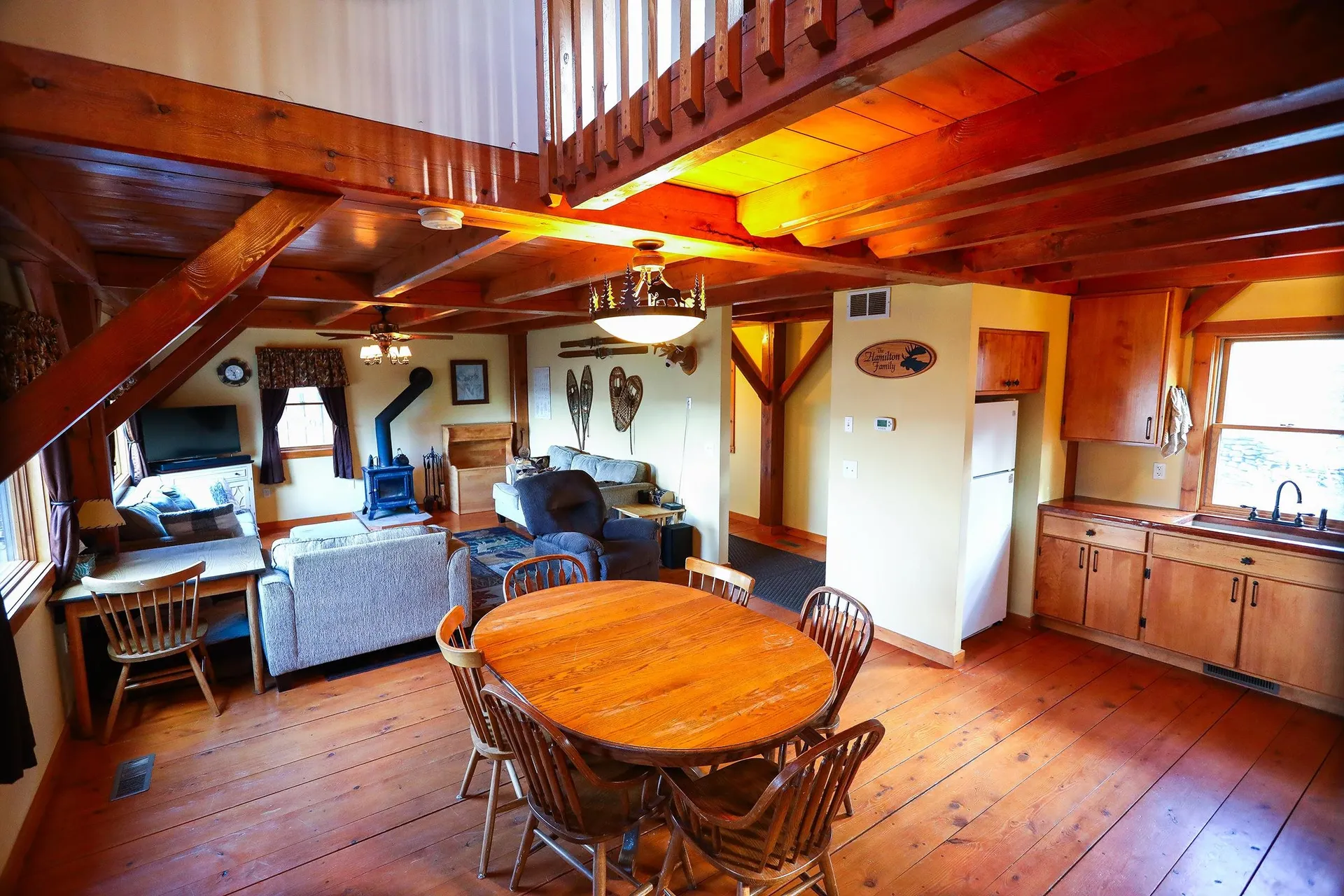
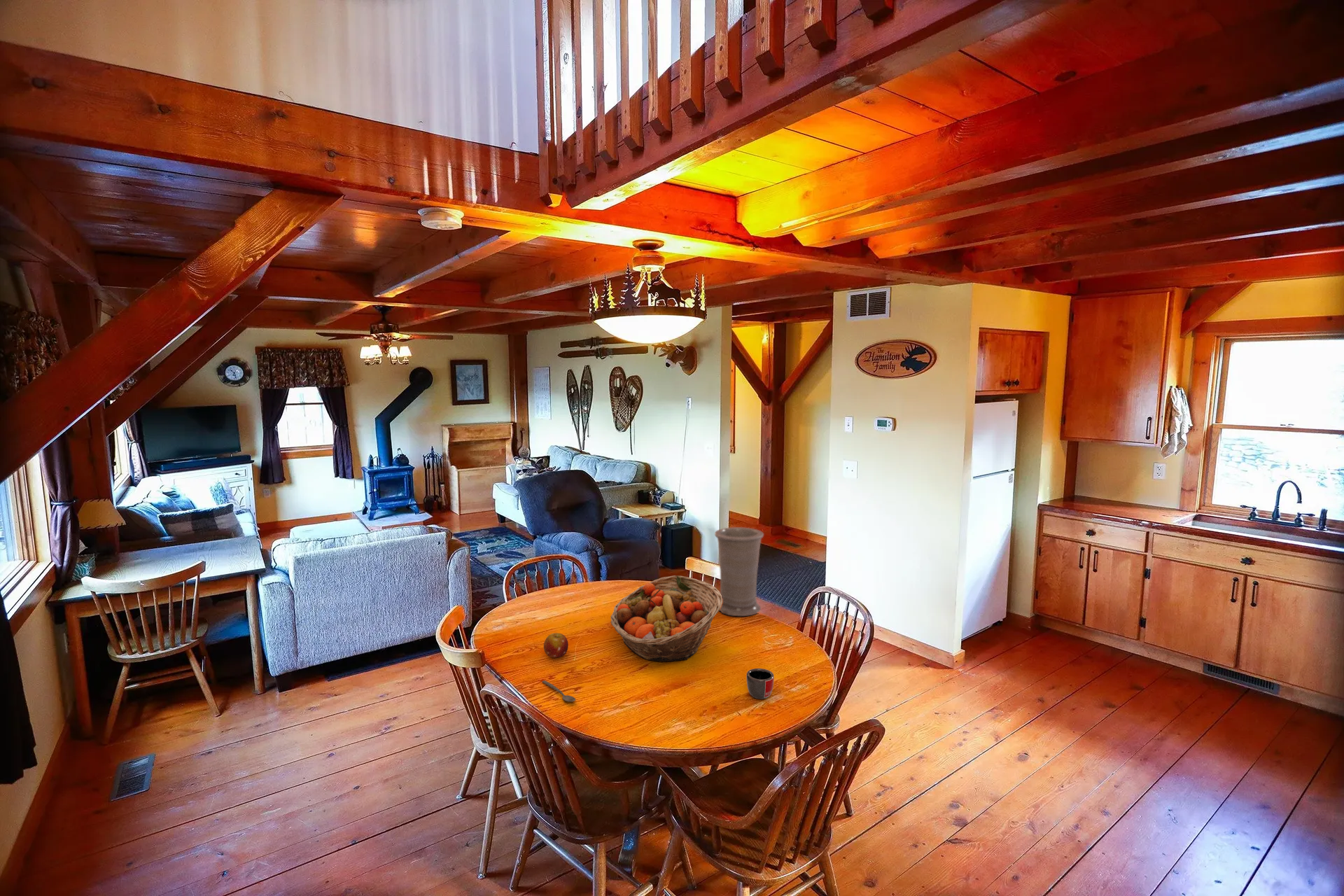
+ spoon [541,680,576,702]
+ fruit basket [610,575,722,662]
+ vase [714,526,764,617]
+ mug [745,668,775,700]
+ fruit [543,632,569,658]
